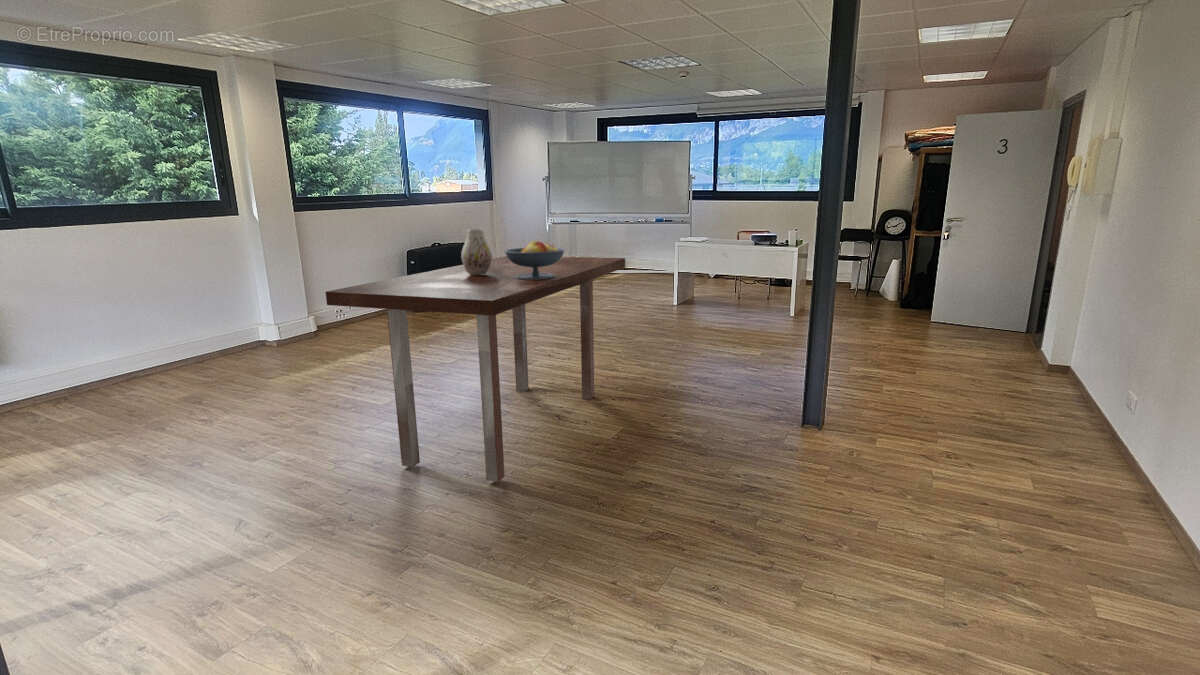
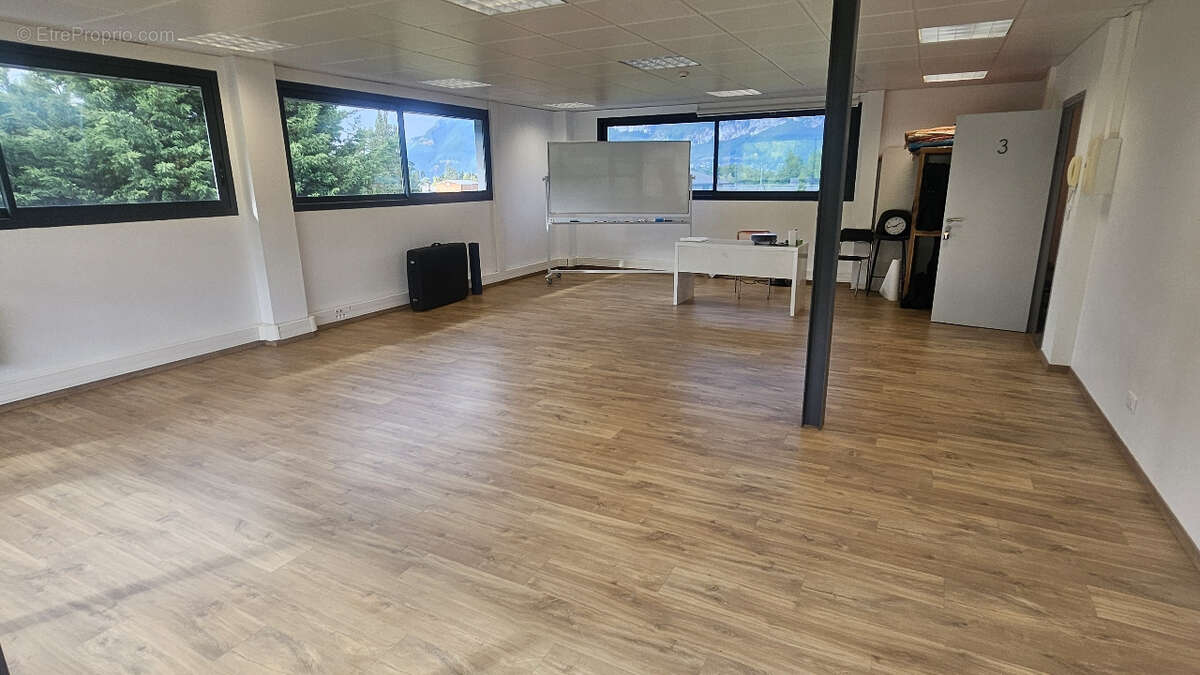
- vase [460,228,493,276]
- fruit bowl [504,240,566,280]
- dining table [325,255,626,483]
